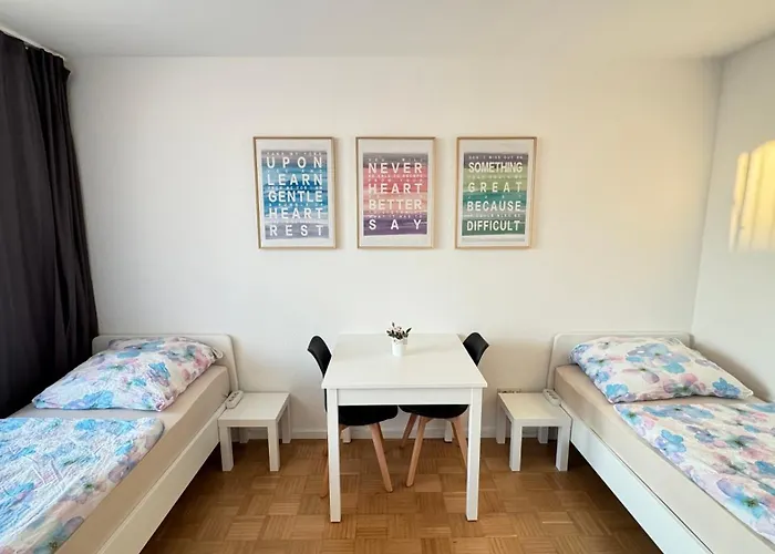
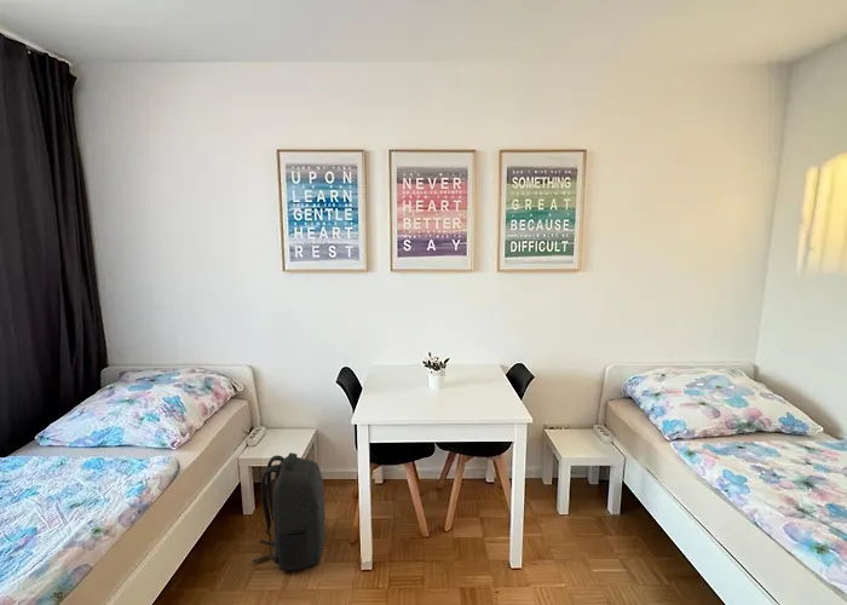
+ backpack [252,451,327,572]
